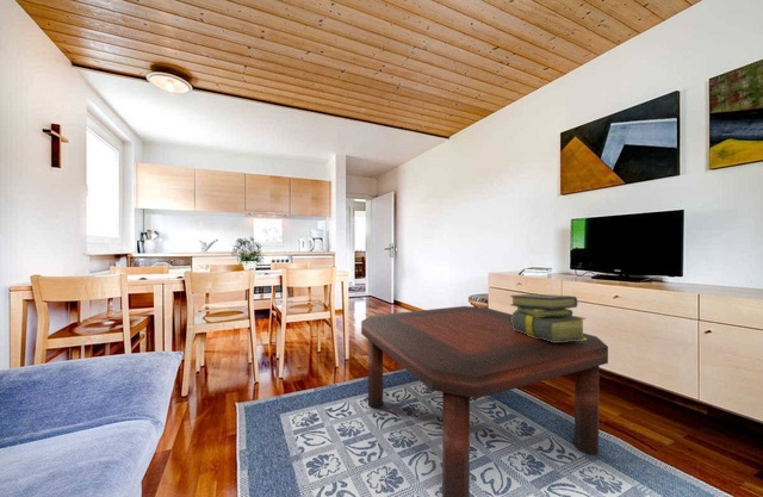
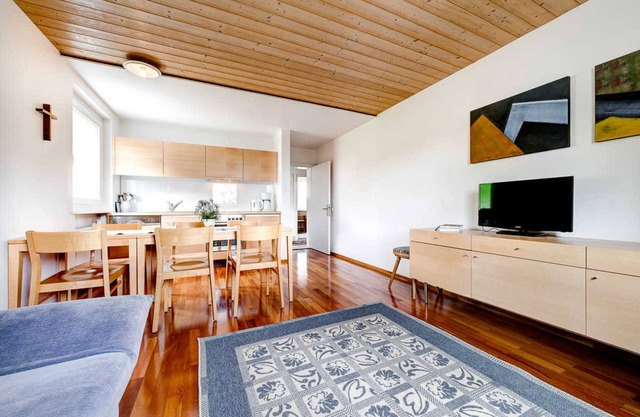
- coffee table [360,305,609,497]
- stack of books [509,293,587,342]
